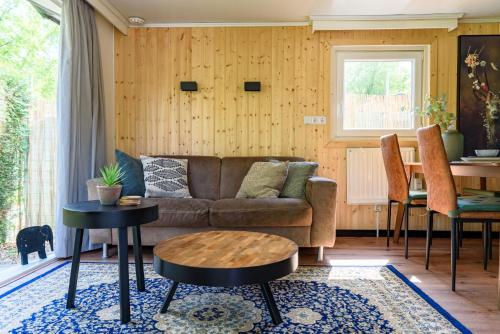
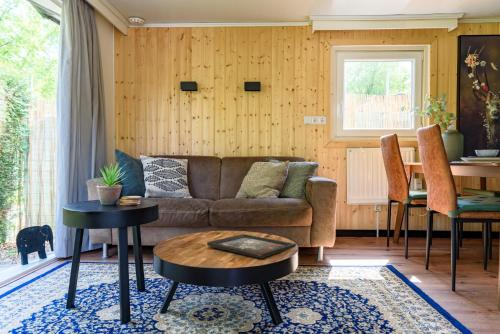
+ decorative tray [206,233,297,260]
